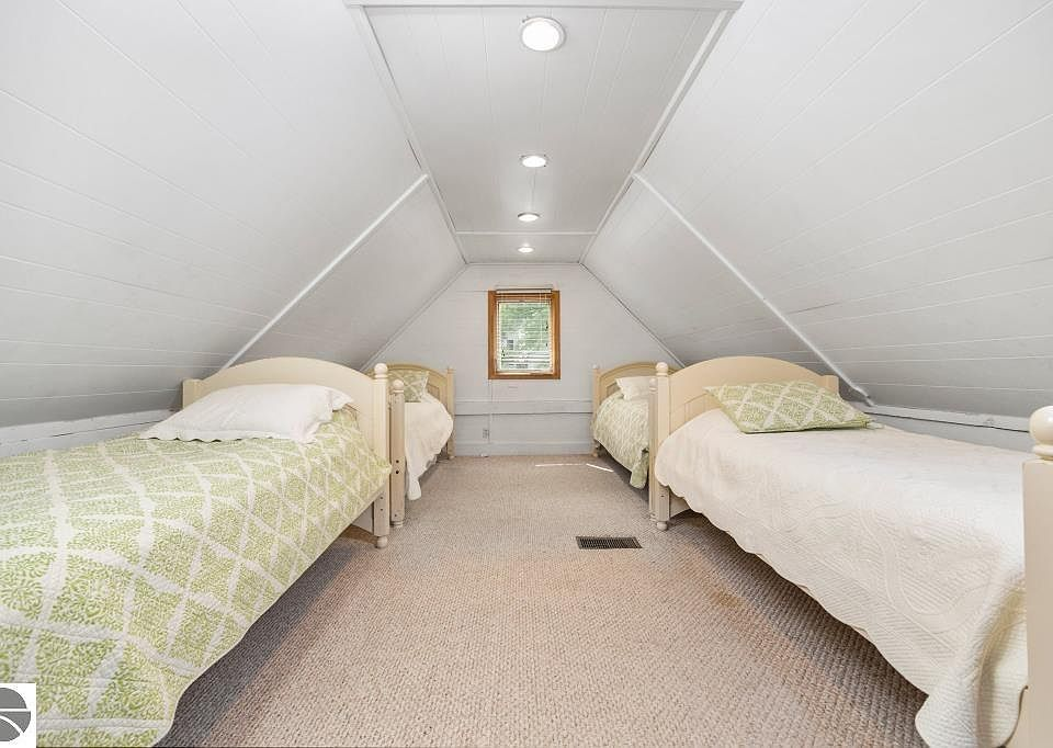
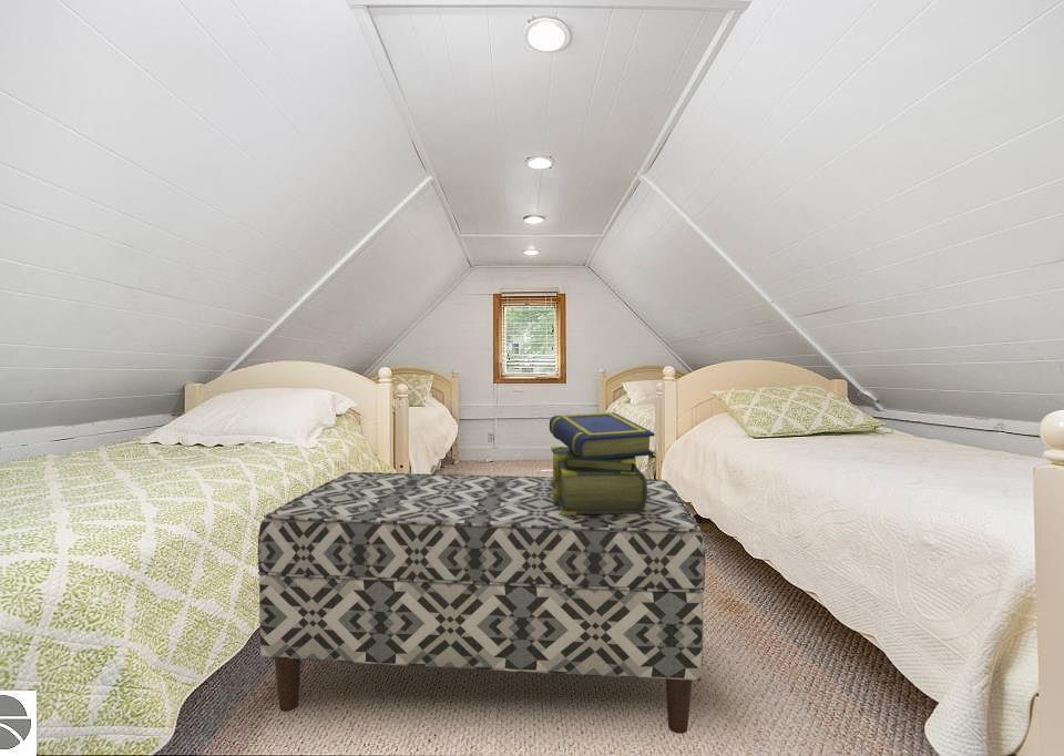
+ bench [257,471,707,735]
+ stack of books [549,411,655,515]
